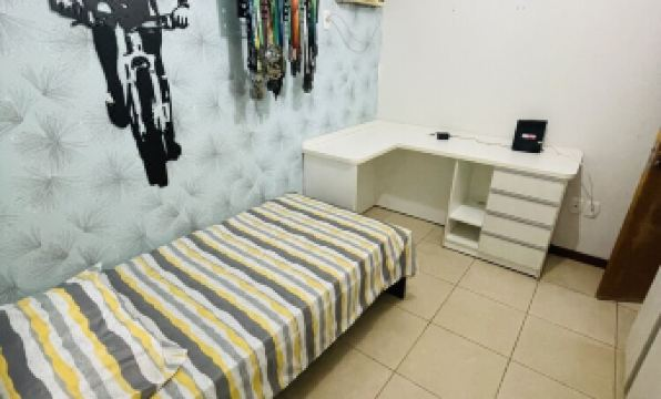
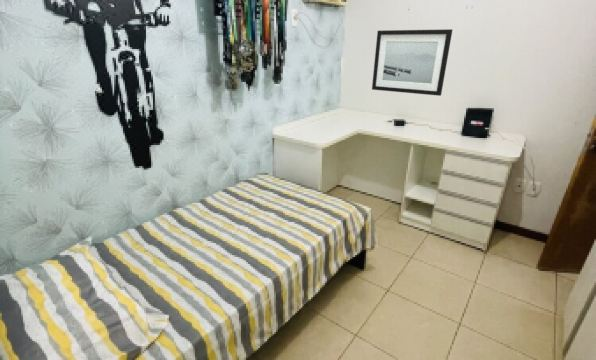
+ wall art [371,28,453,97]
